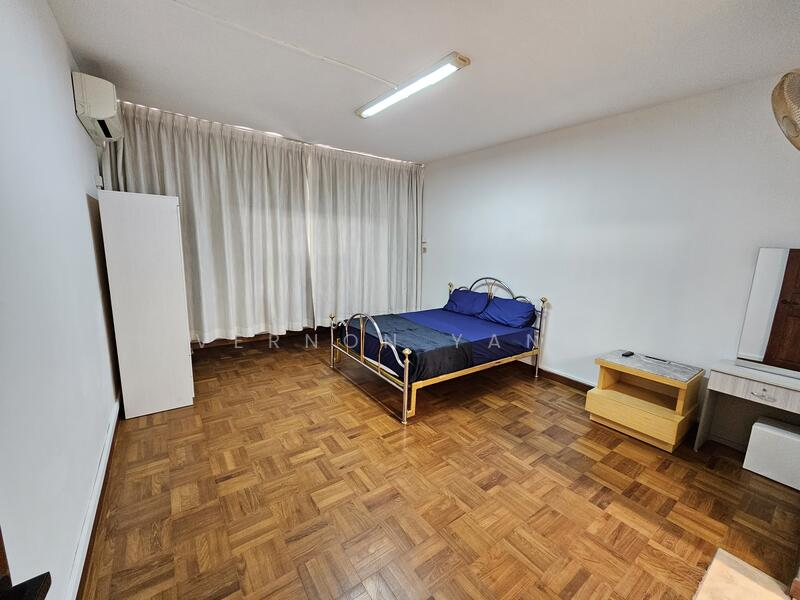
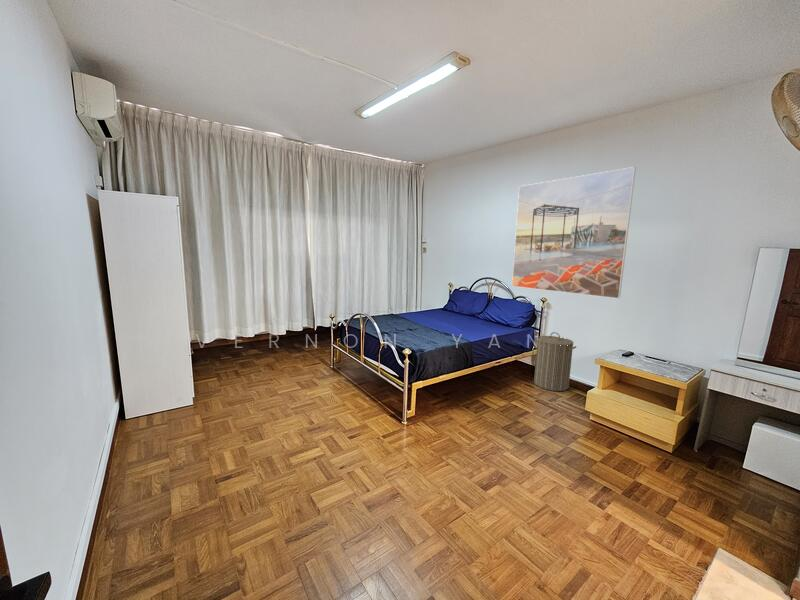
+ laundry hamper [533,331,577,392]
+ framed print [511,166,637,300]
